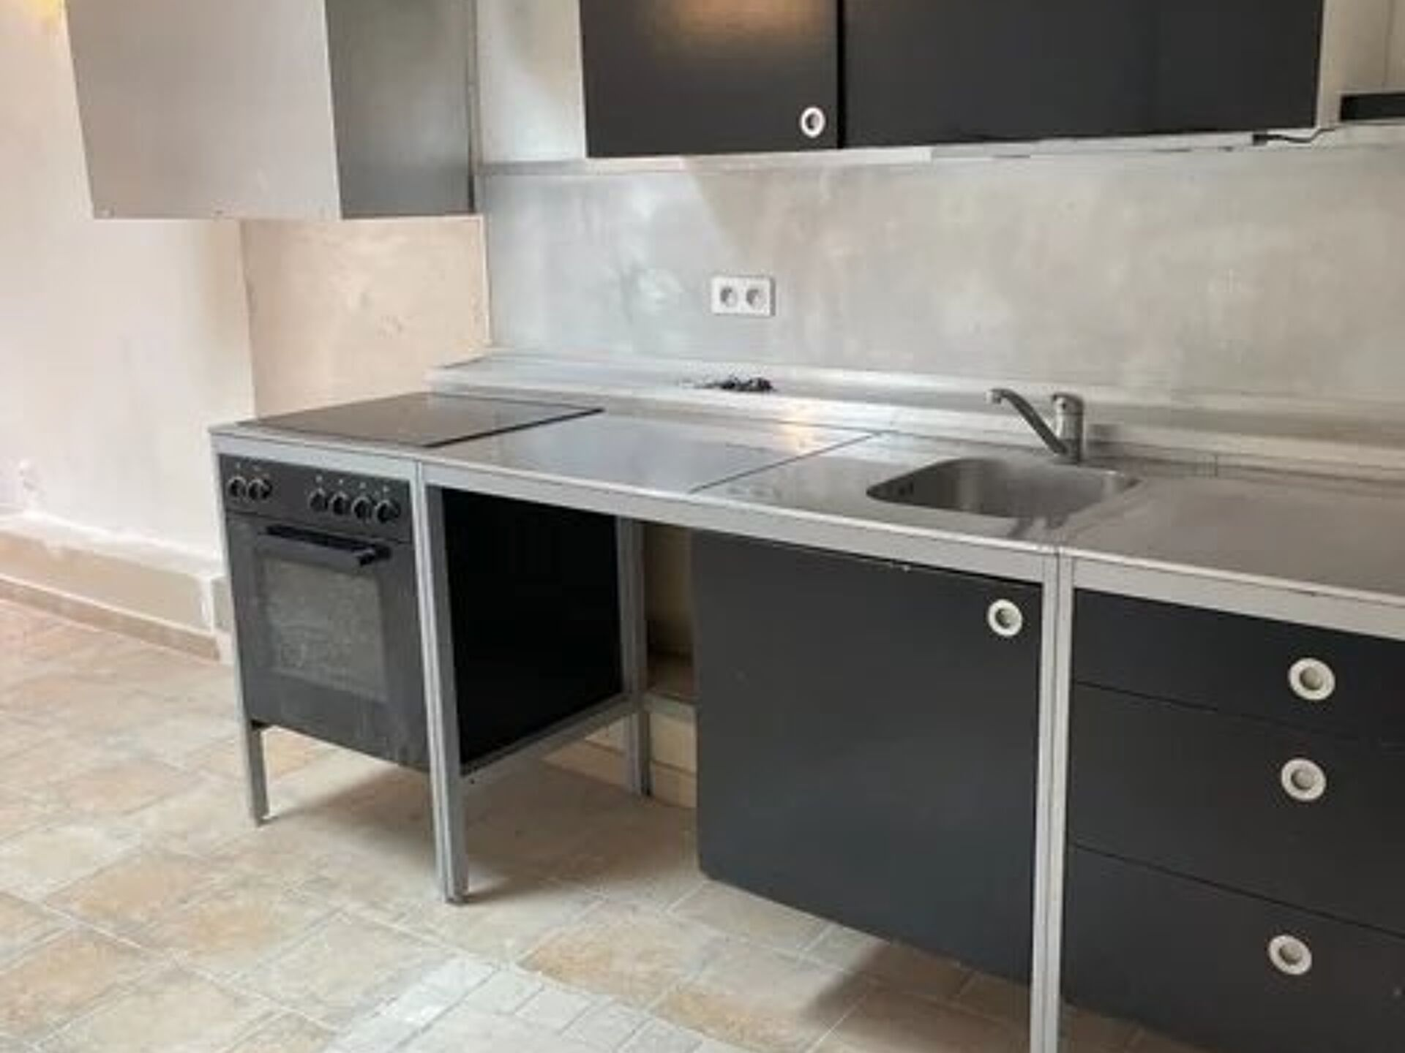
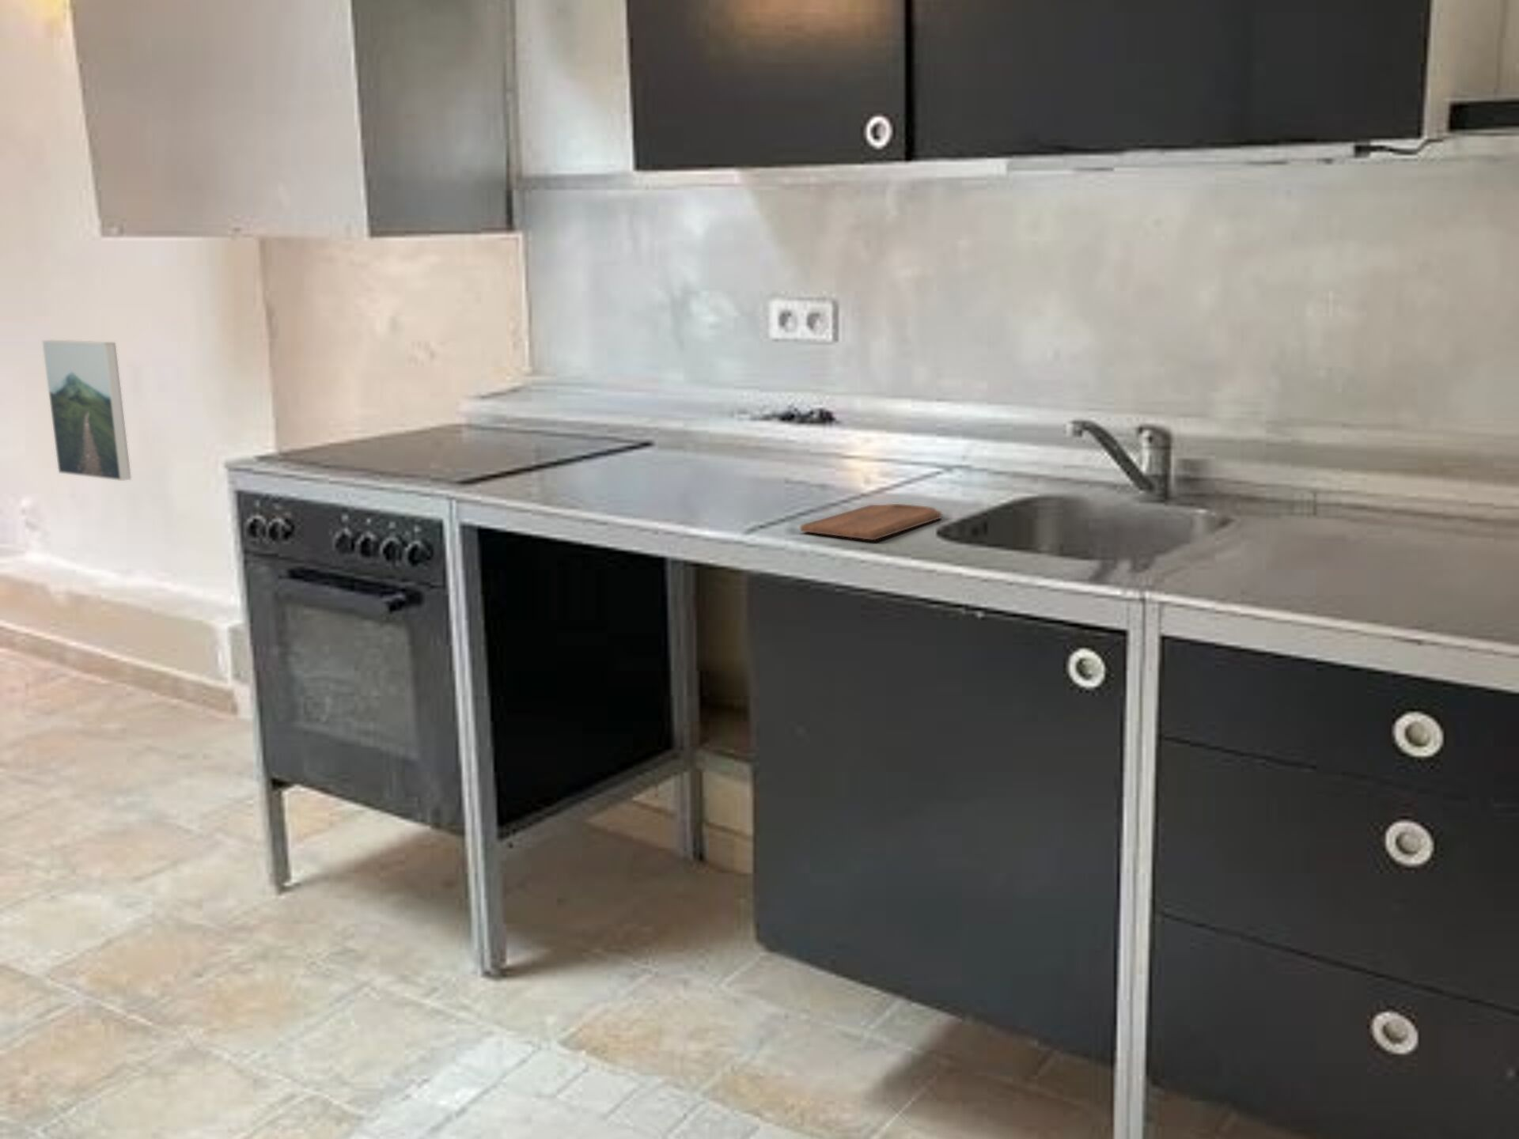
+ cutting board [800,502,942,541]
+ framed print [41,340,132,482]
